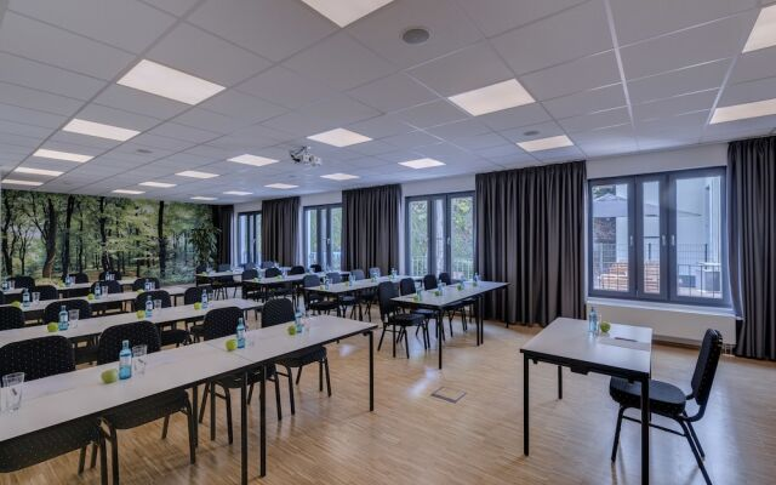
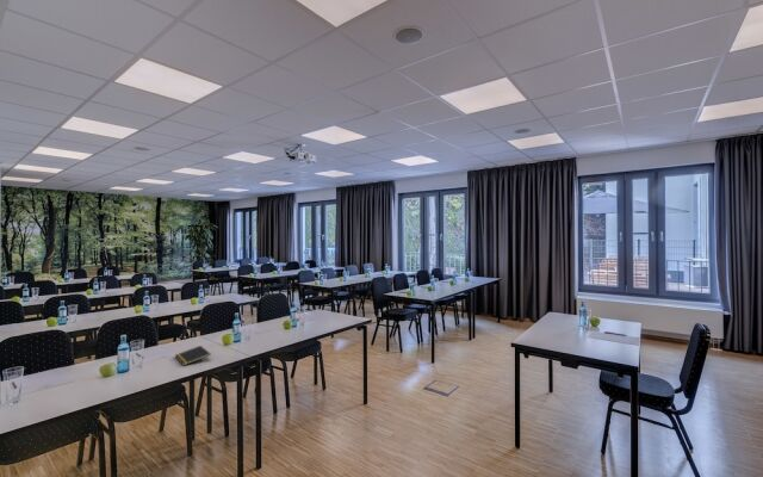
+ notepad [174,345,212,366]
